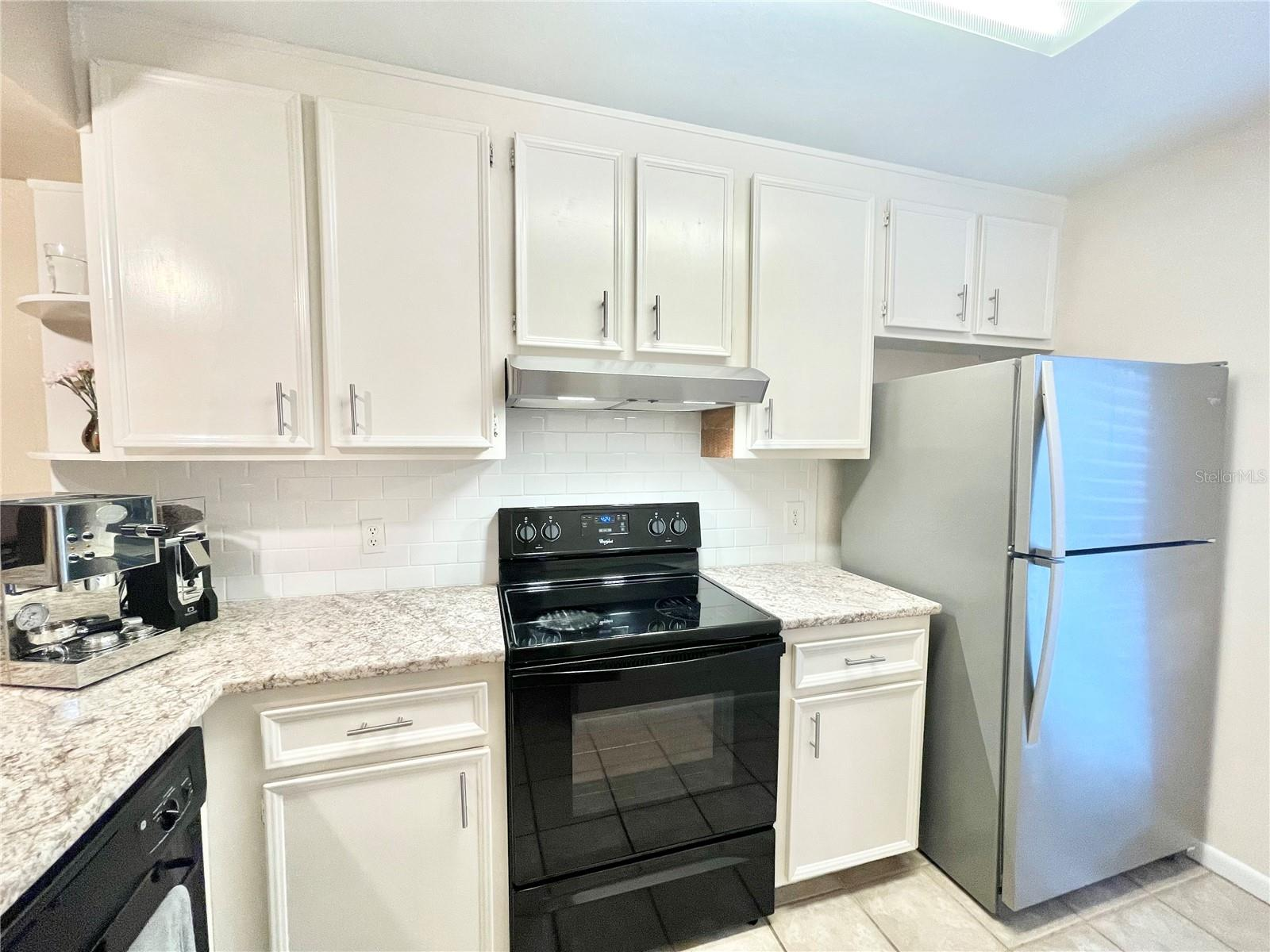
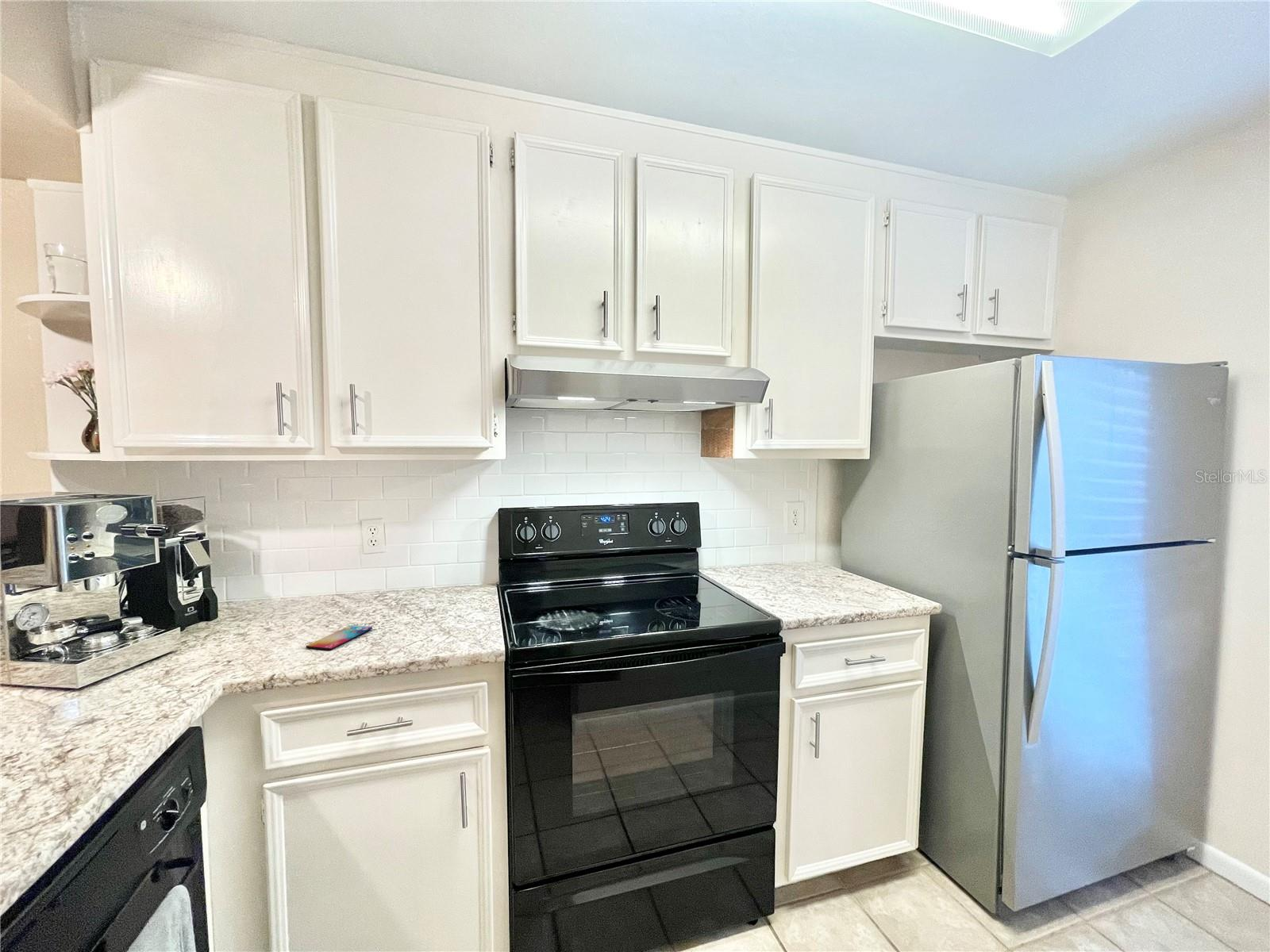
+ smartphone [306,624,373,651]
